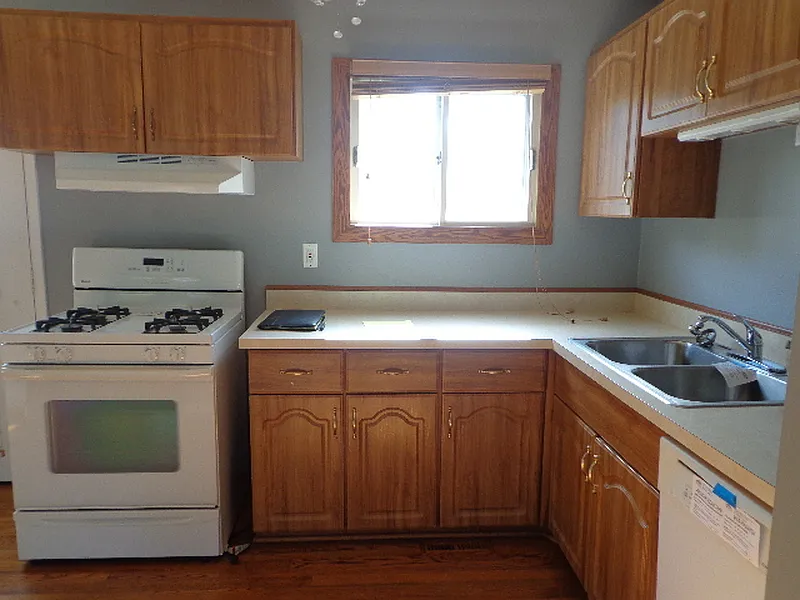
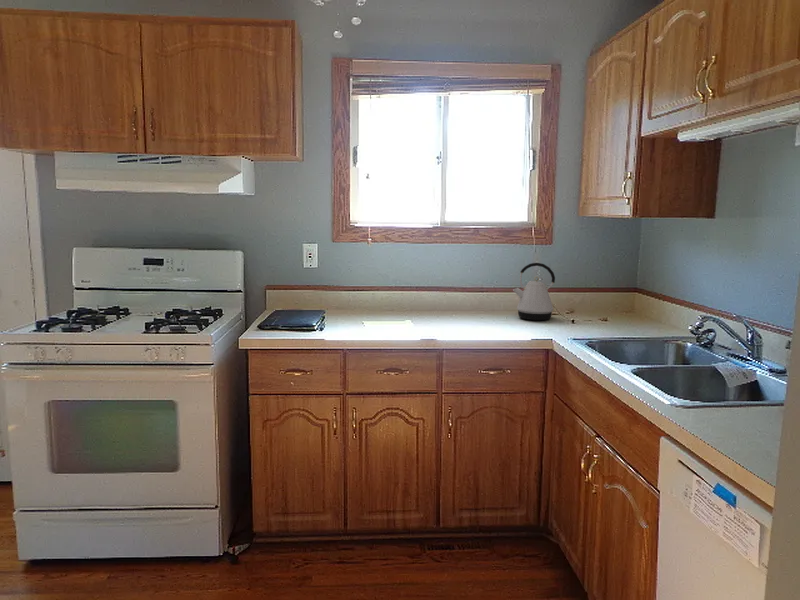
+ kettle [512,262,557,321]
